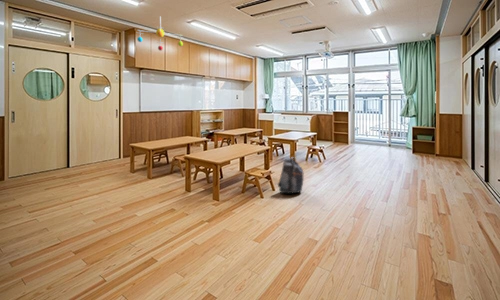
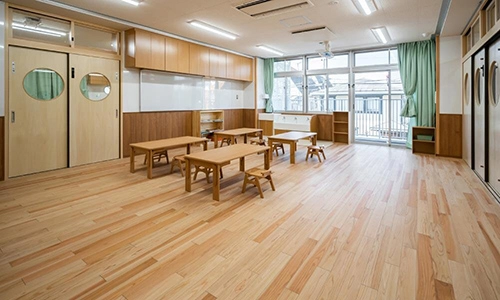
- mobile [136,15,184,52]
- backpack [277,156,305,194]
